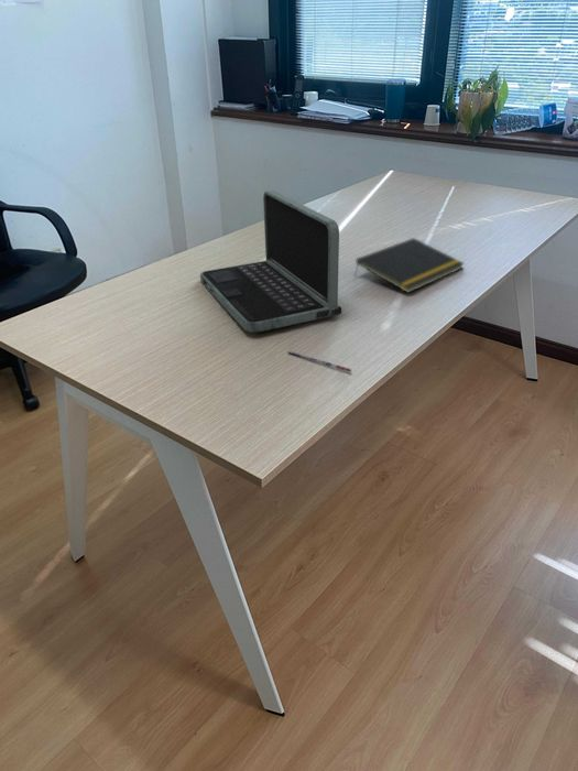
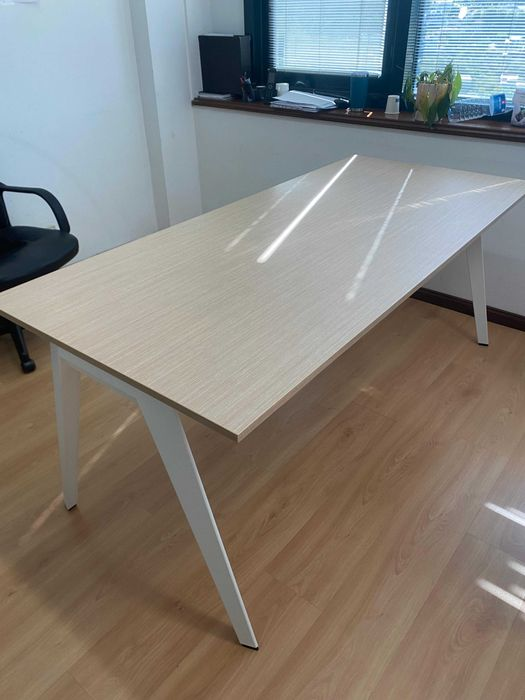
- pen [287,350,352,373]
- laptop [199,189,343,334]
- notepad [353,237,466,294]
